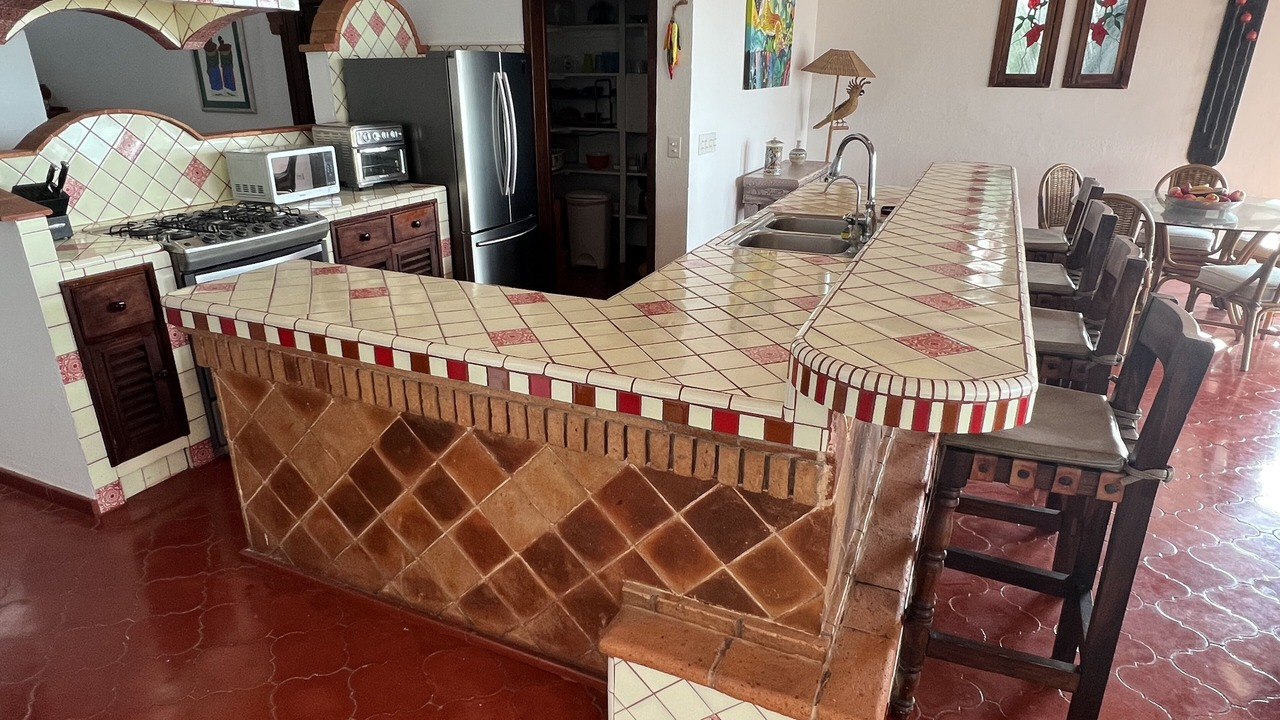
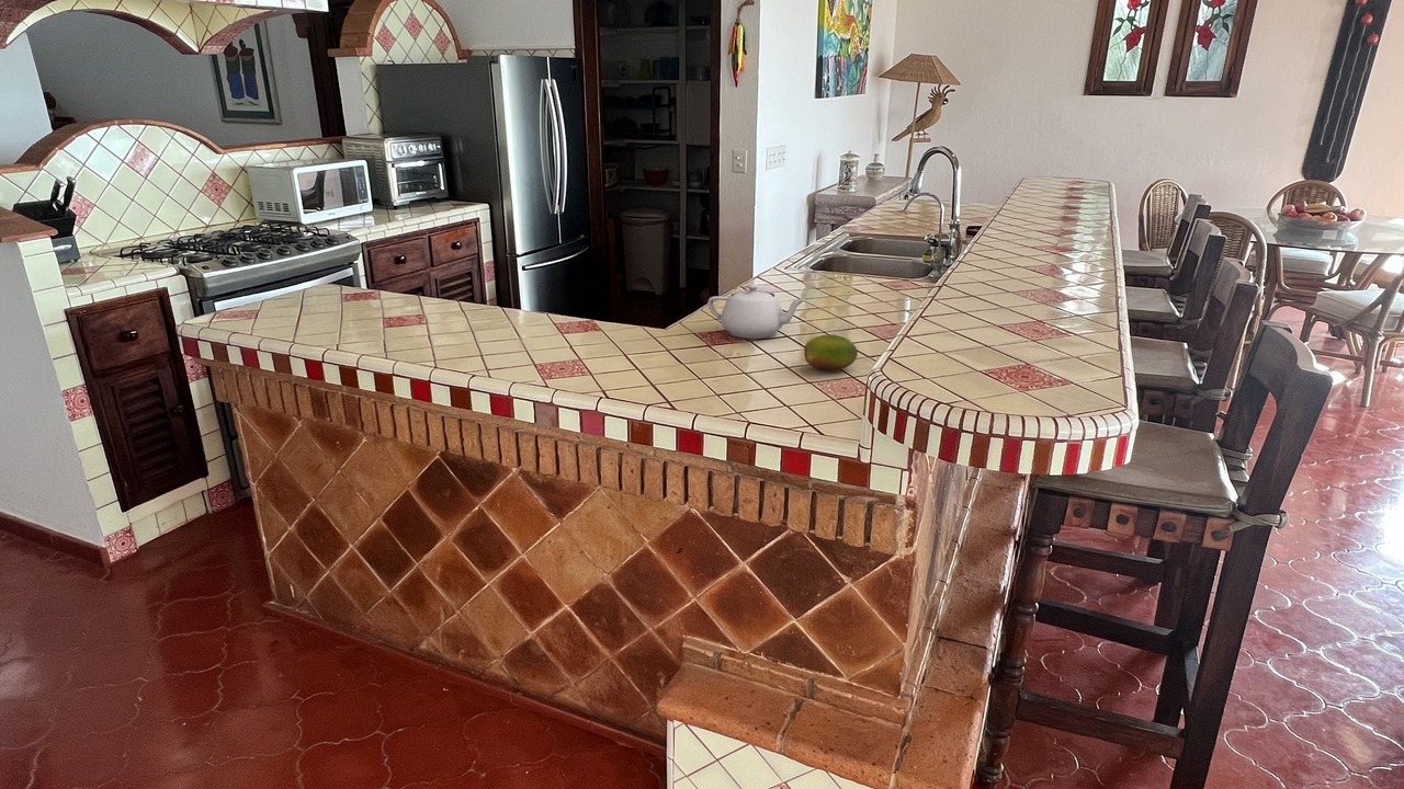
+ fruit [803,333,859,371]
+ teapot [706,284,807,340]
